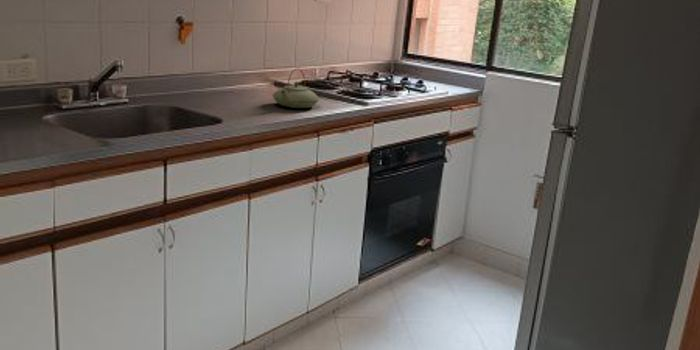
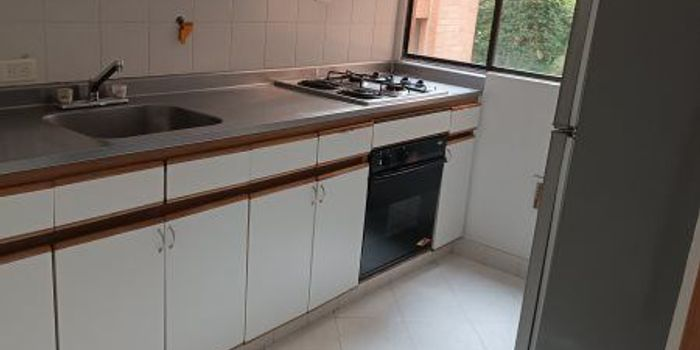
- teapot [271,67,320,109]
